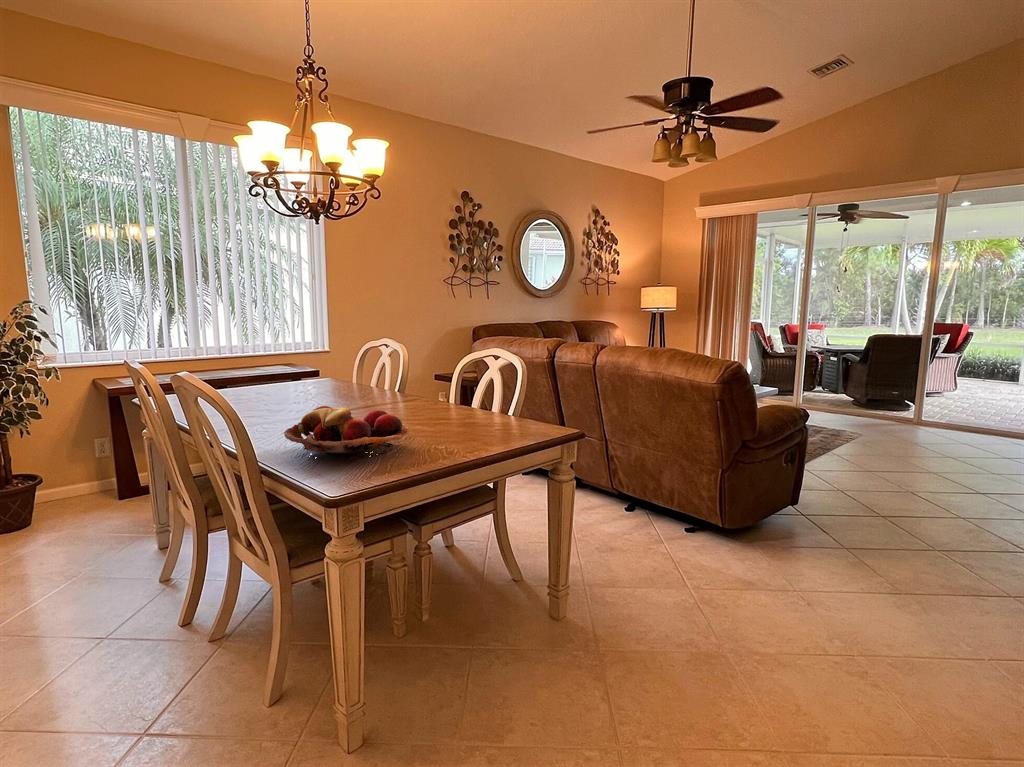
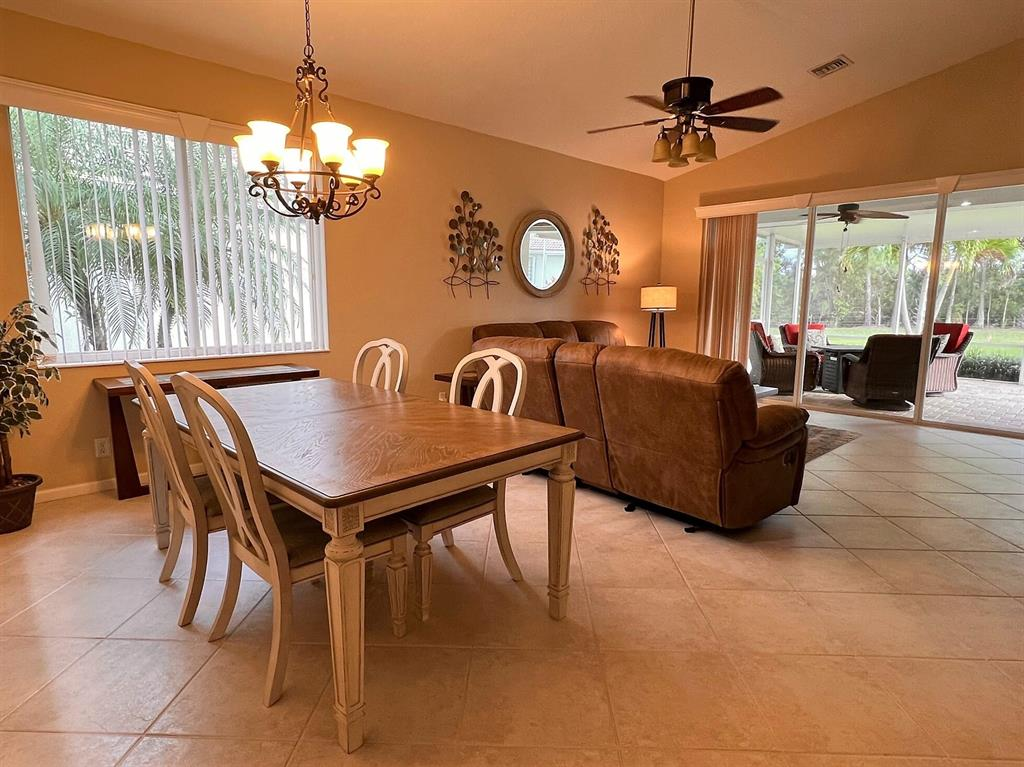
- fruit basket [283,405,409,460]
